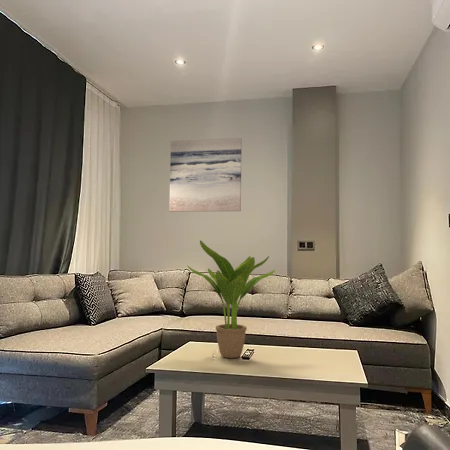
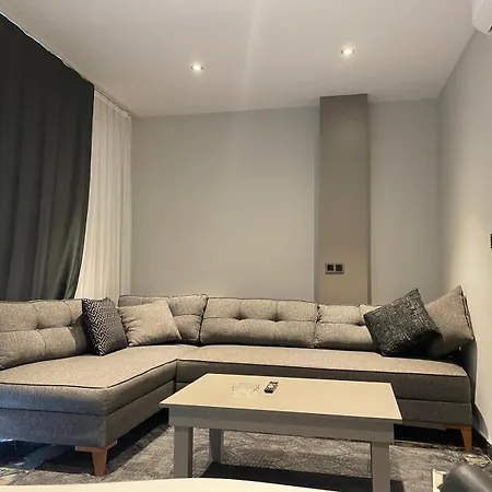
- wall art [168,137,243,213]
- potted plant [186,240,276,359]
